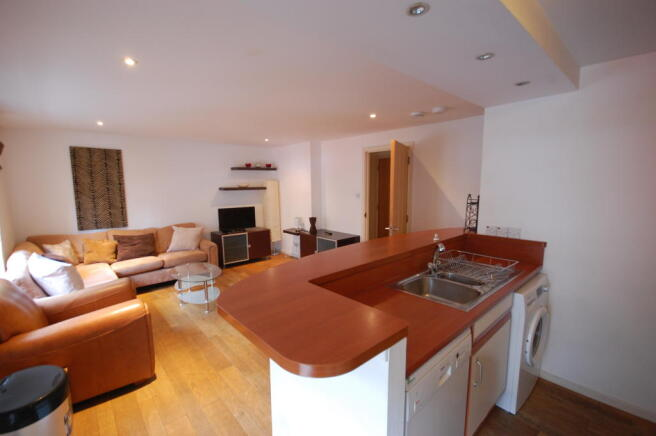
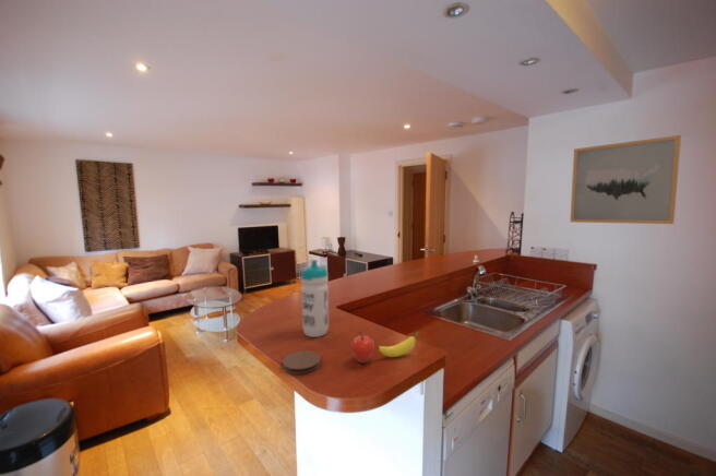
+ wall art [569,134,682,225]
+ coaster [282,349,321,376]
+ water bottle [300,259,330,338]
+ fruit [350,329,419,364]
